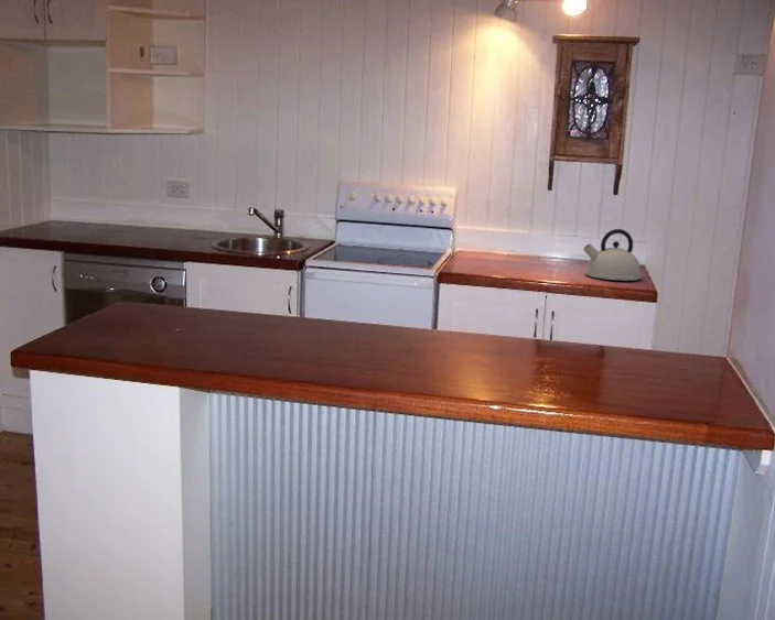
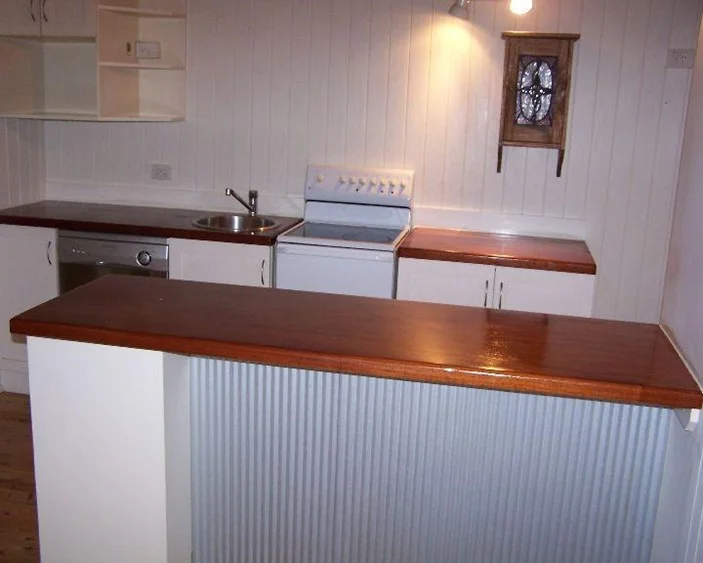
- kettle [582,228,643,282]
